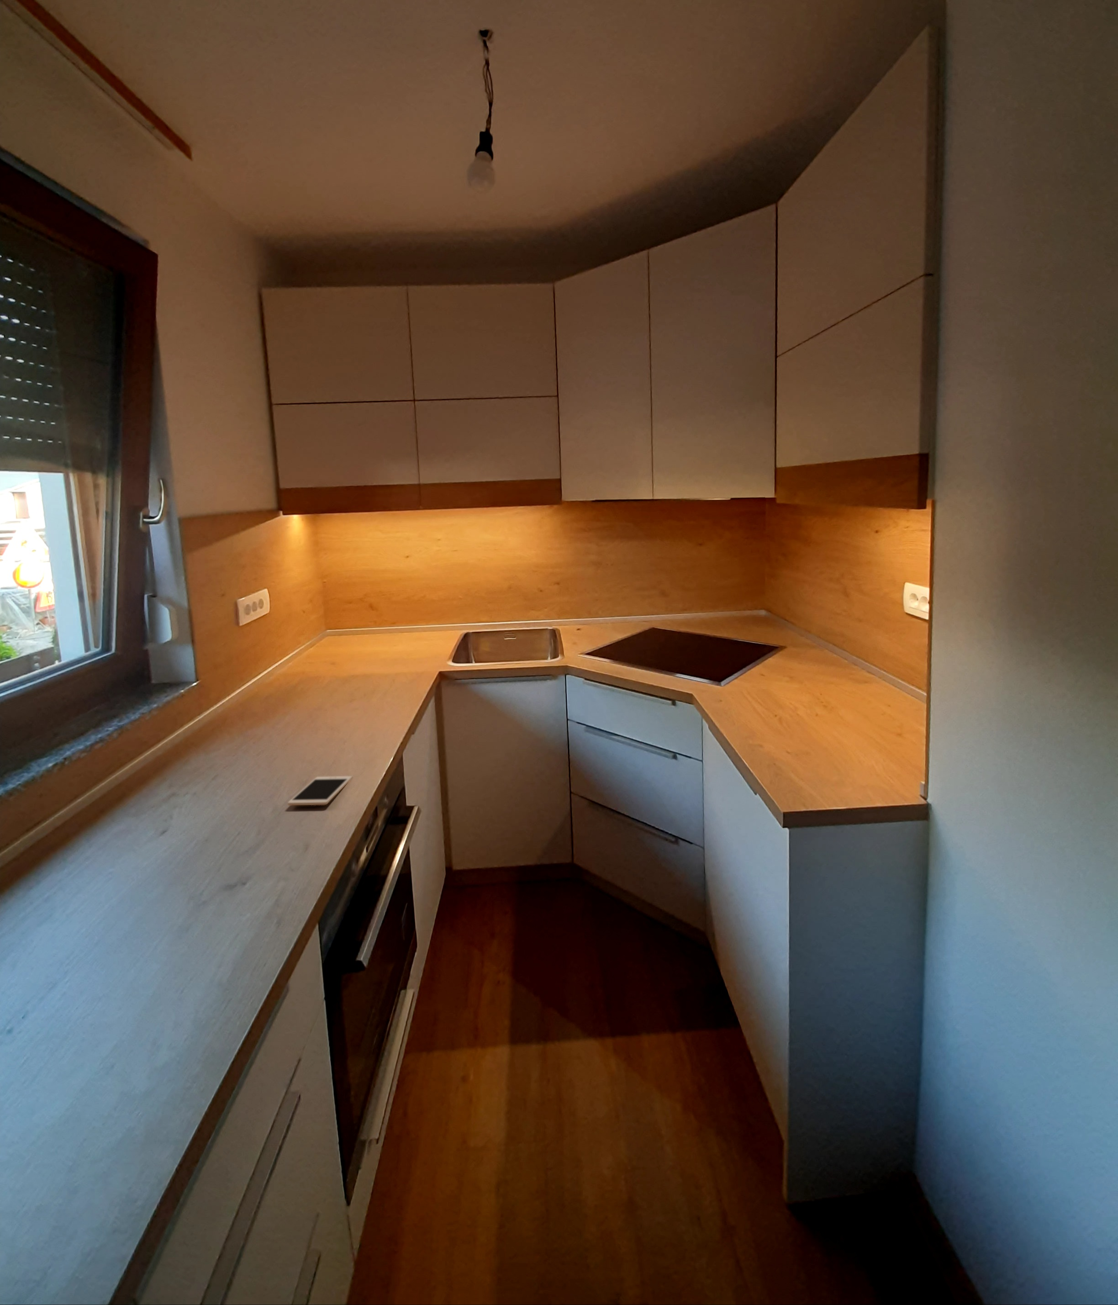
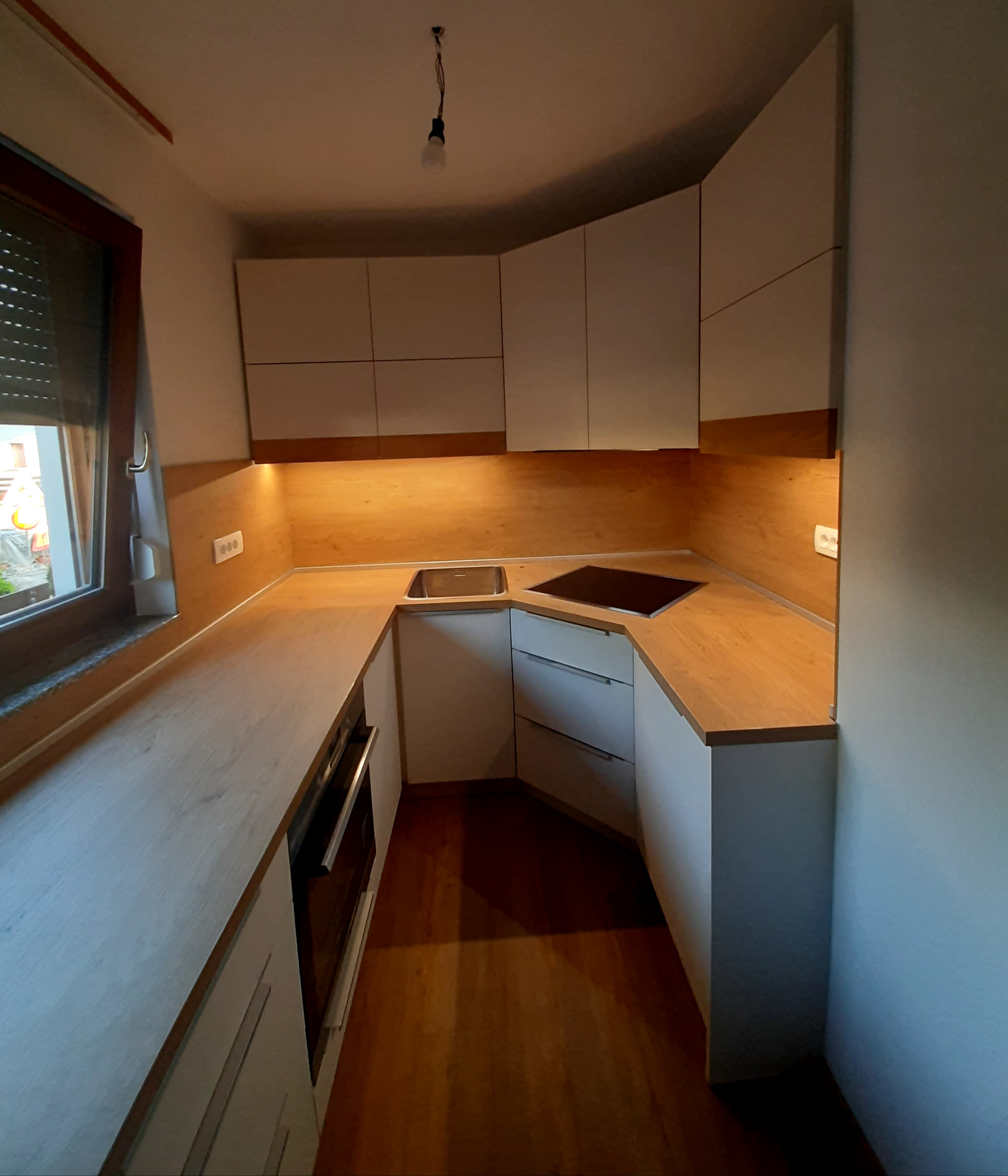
- cell phone [287,776,353,806]
